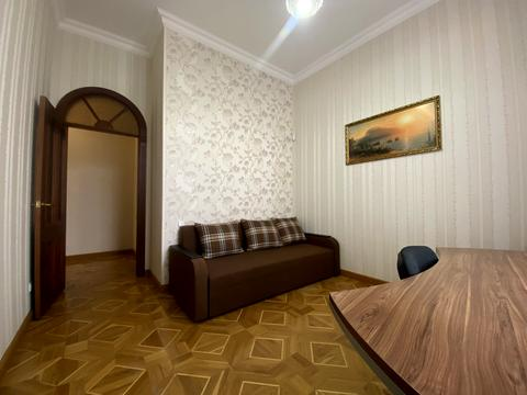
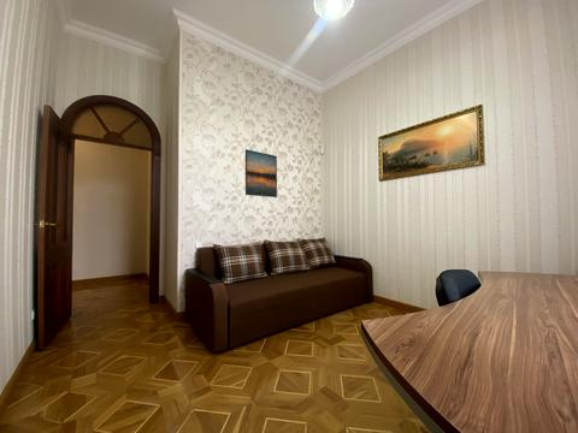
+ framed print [244,148,278,198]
